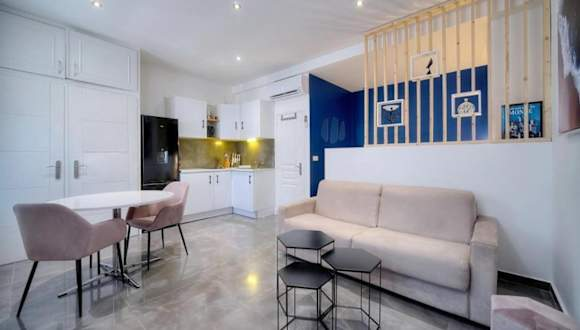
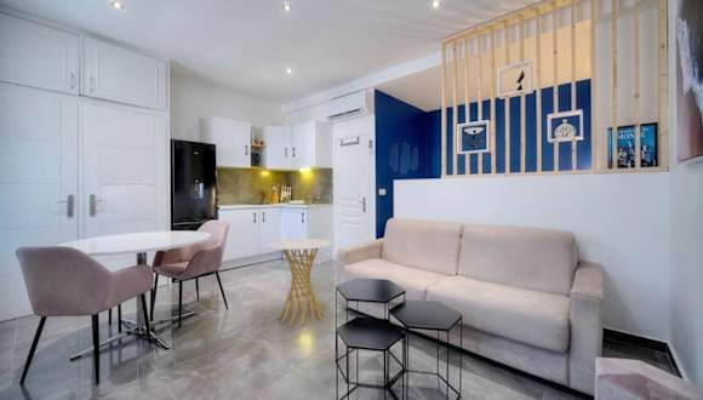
+ side table [267,238,333,327]
